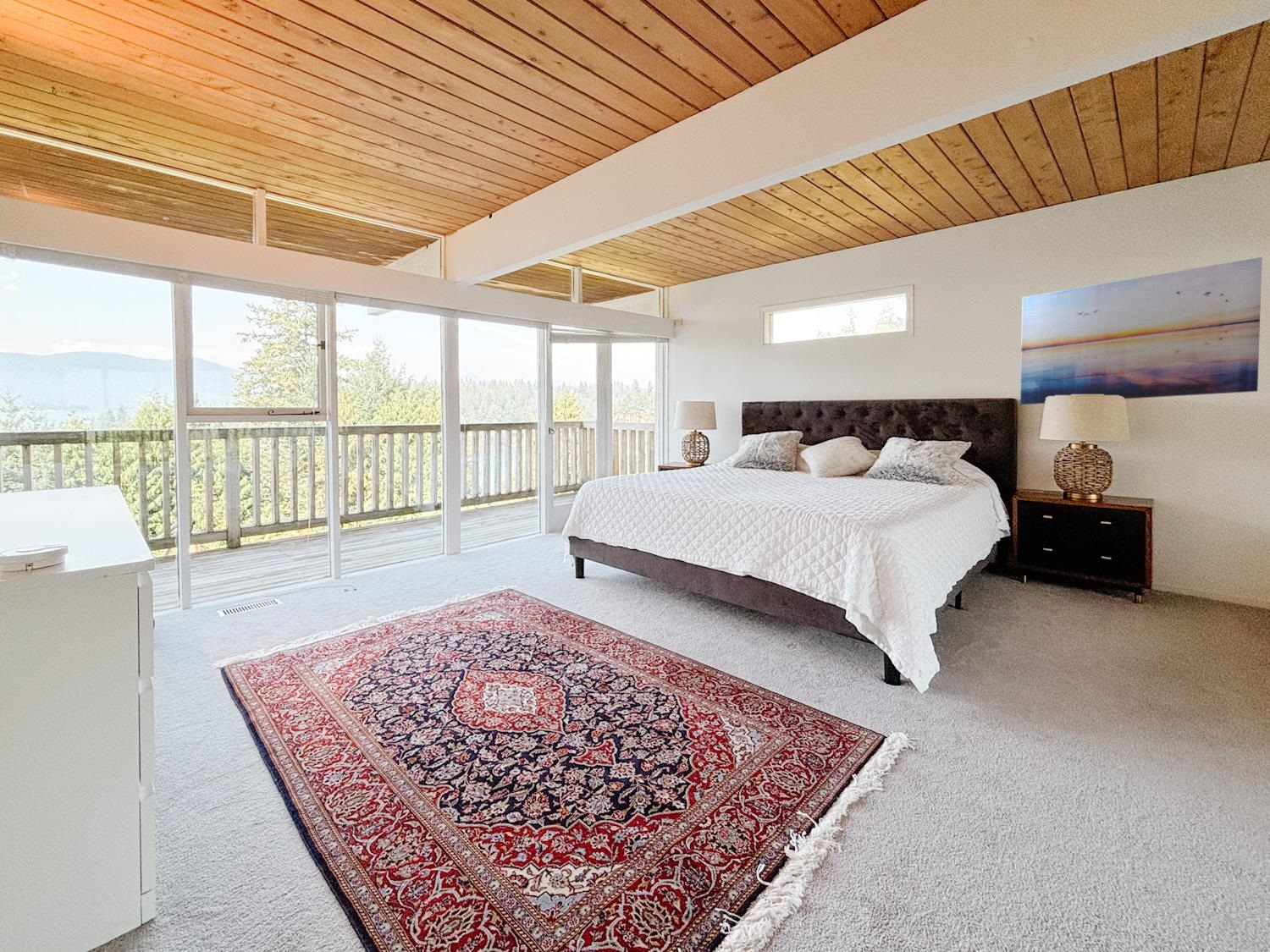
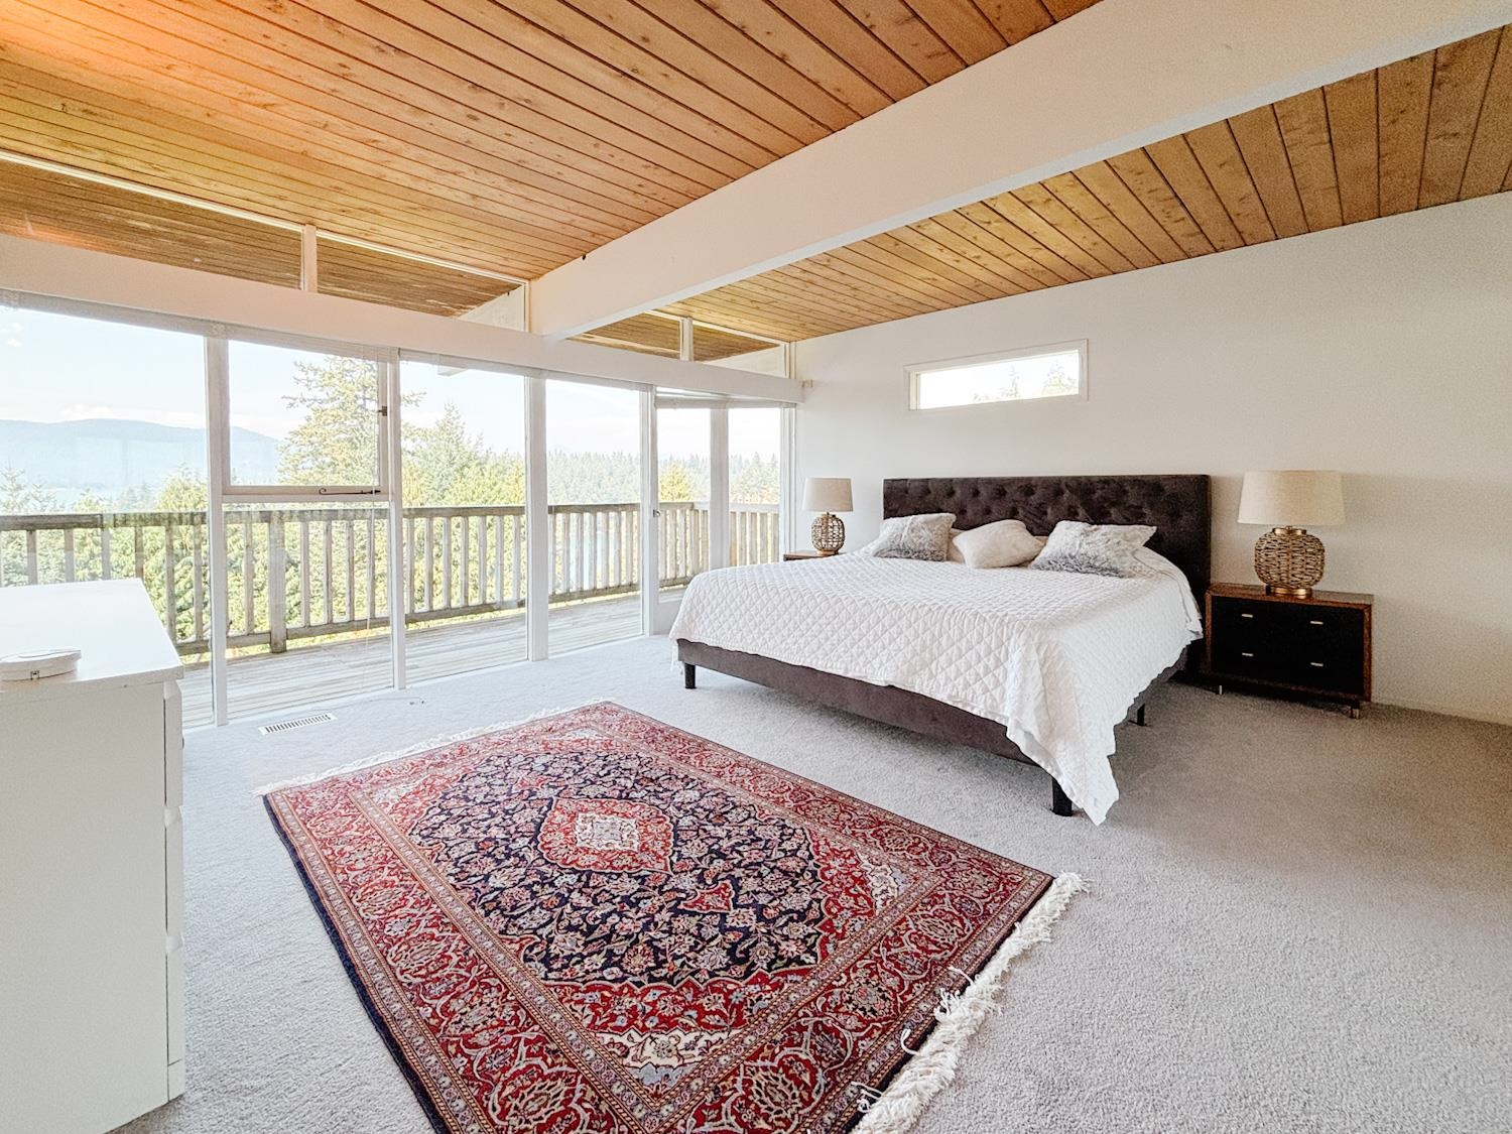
- wall art [1019,256,1263,406]
